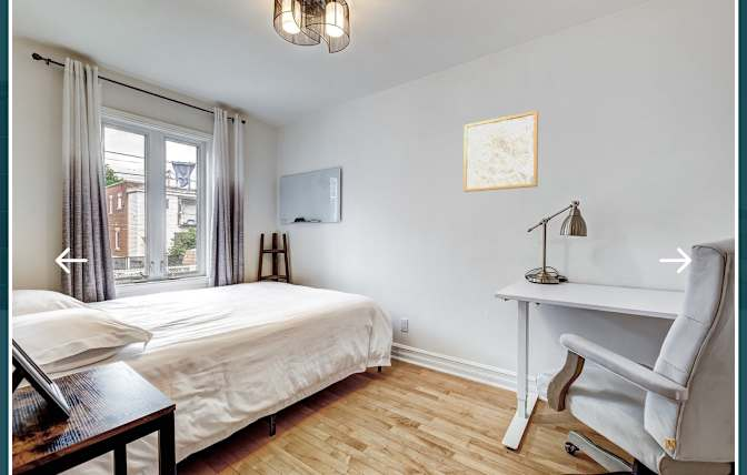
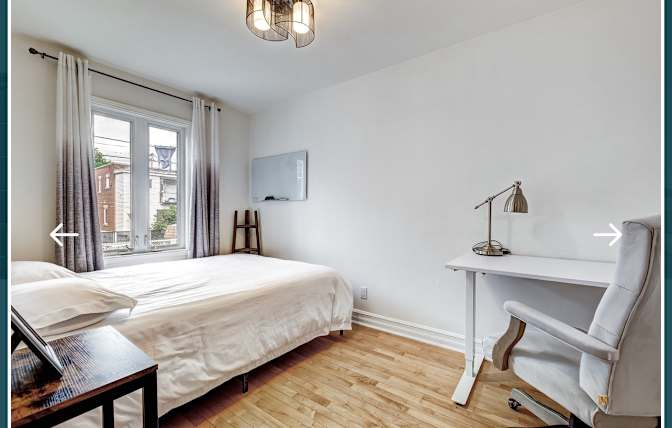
- wall art [462,110,539,193]
